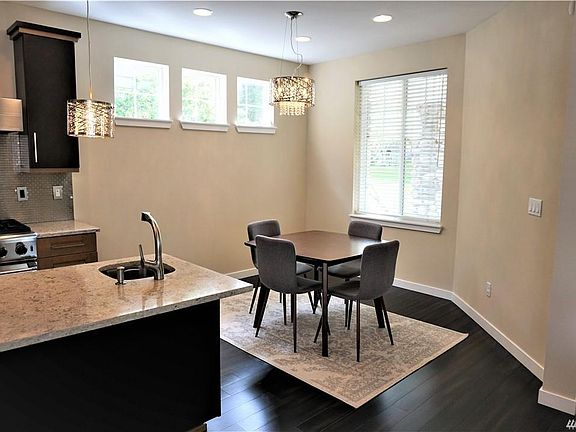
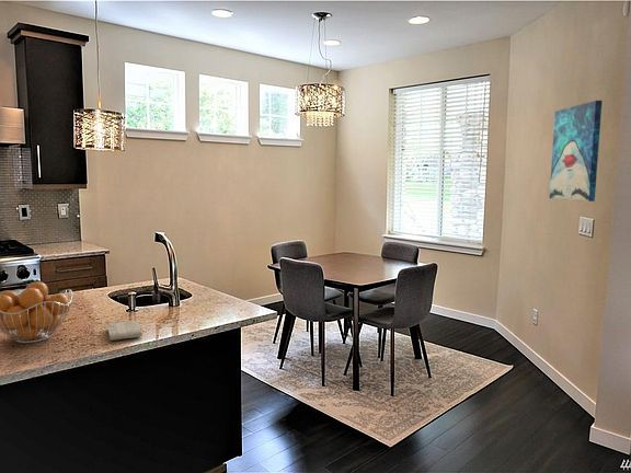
+ wall art [549,100,604,203]
+ washcloth [106,319,144,342]
+ fruit basket [0,280,73,344]
